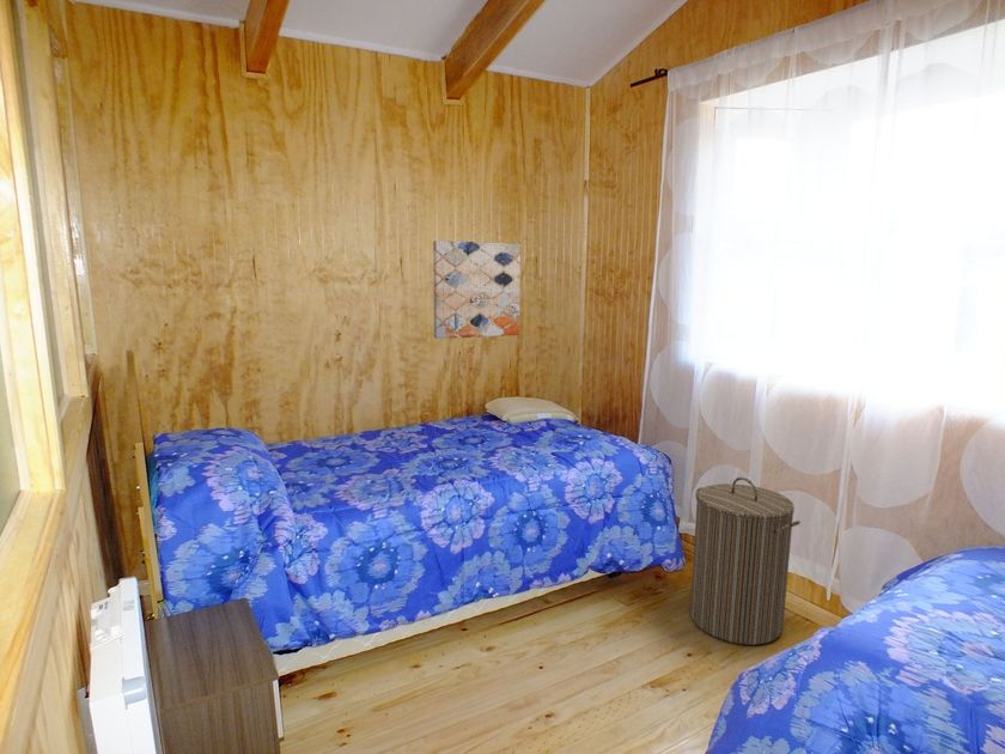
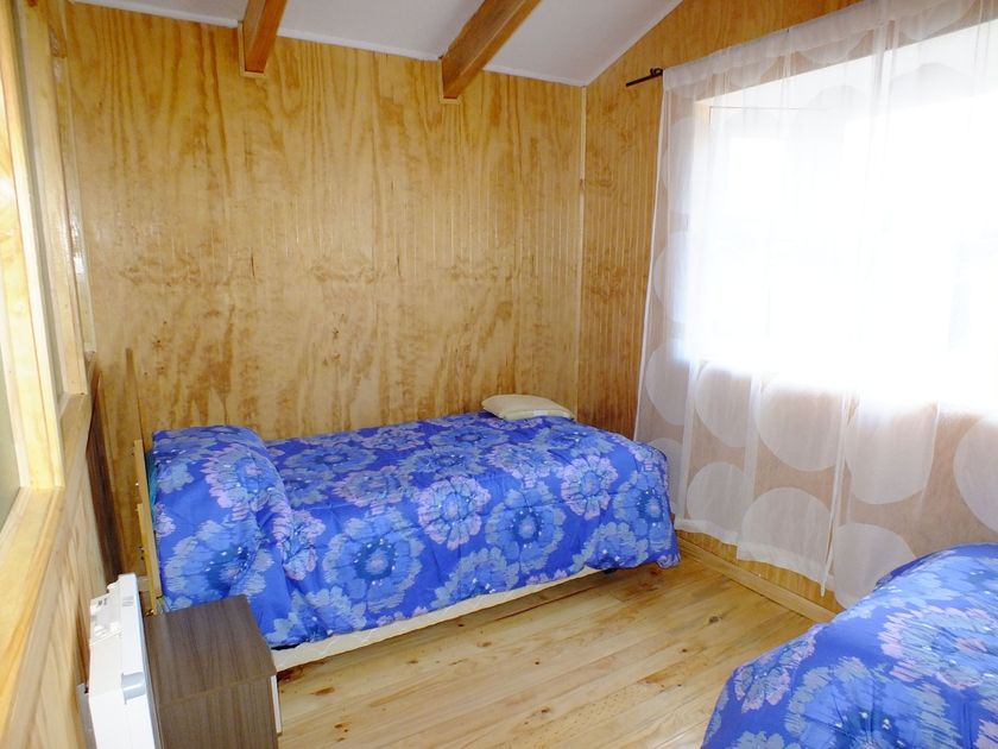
- wall art [432,239,522,340]
- laundry hamper [689,476,802,646]
